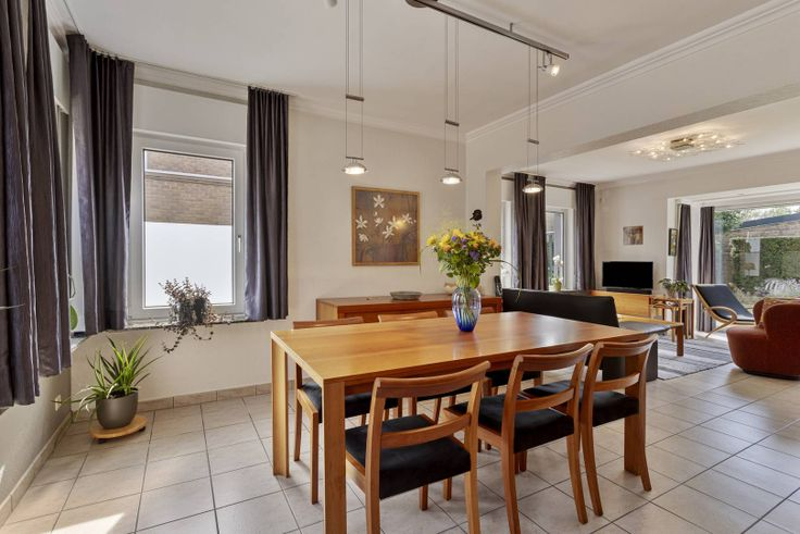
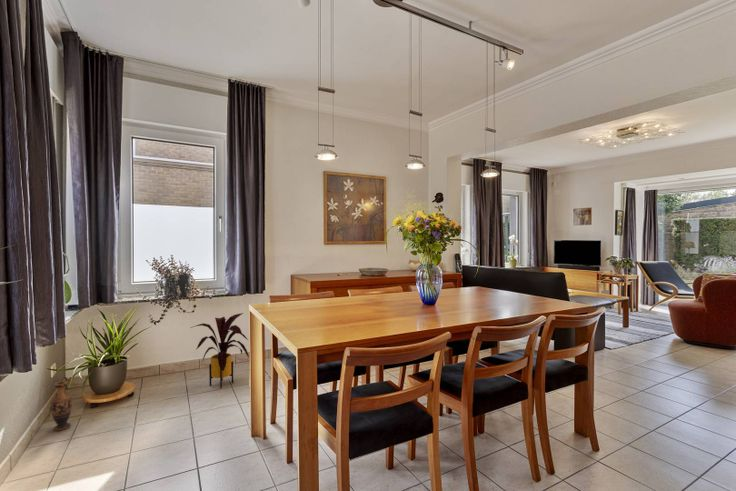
+ house plant [190,312,250,389]
+ vase [50,380,73,432]
